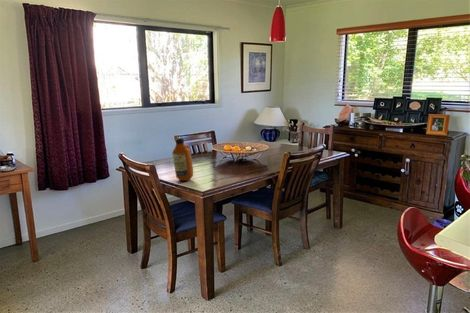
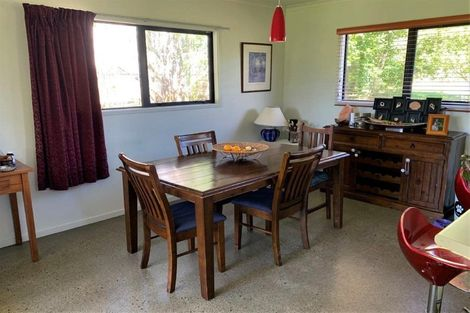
- bottle [171,137,194,182]
